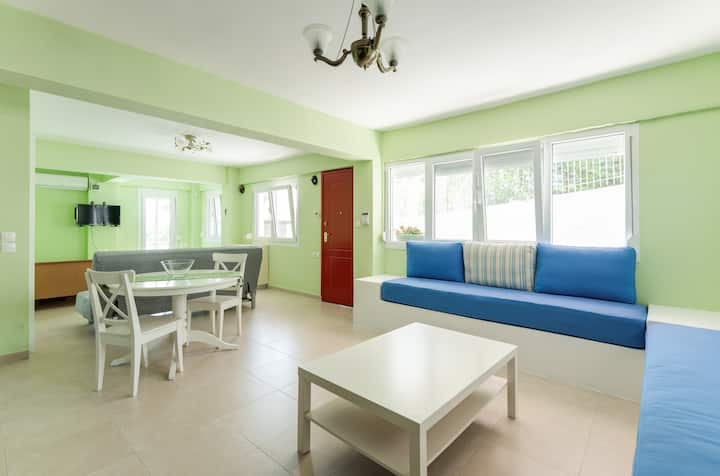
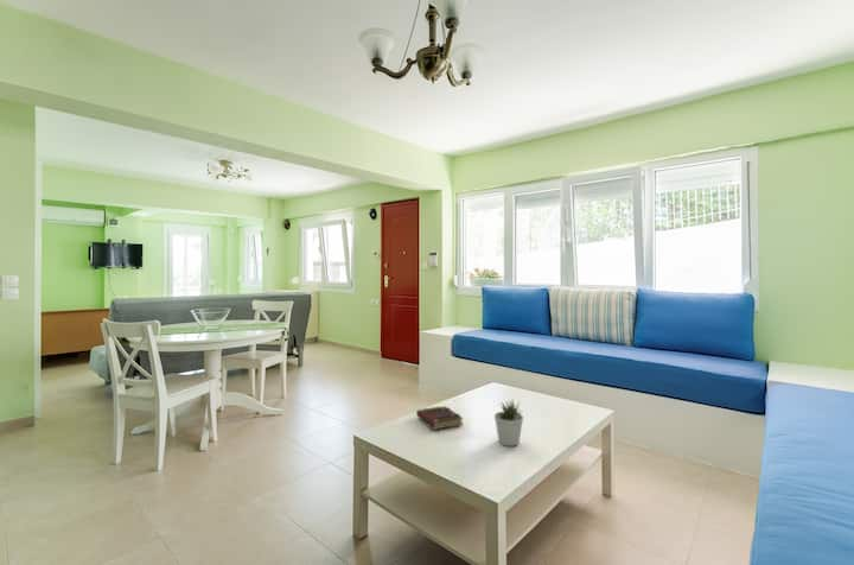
+ book [415,405,464,431]
+ potted plant [493,399,524,447]
